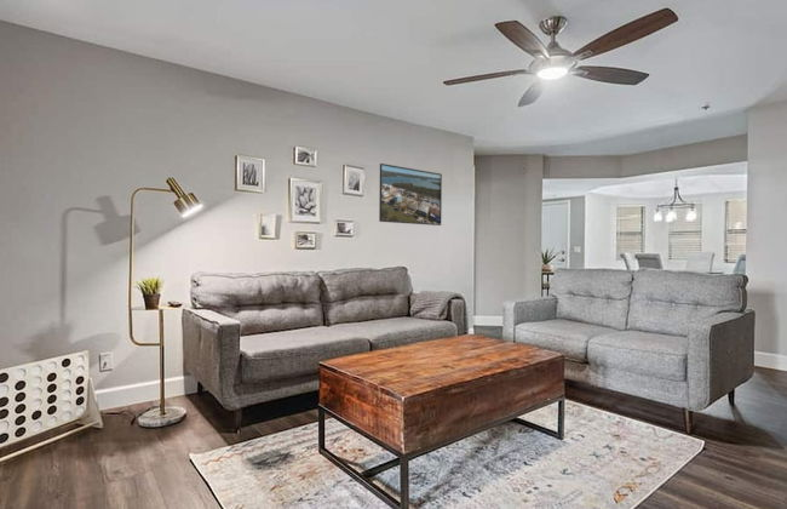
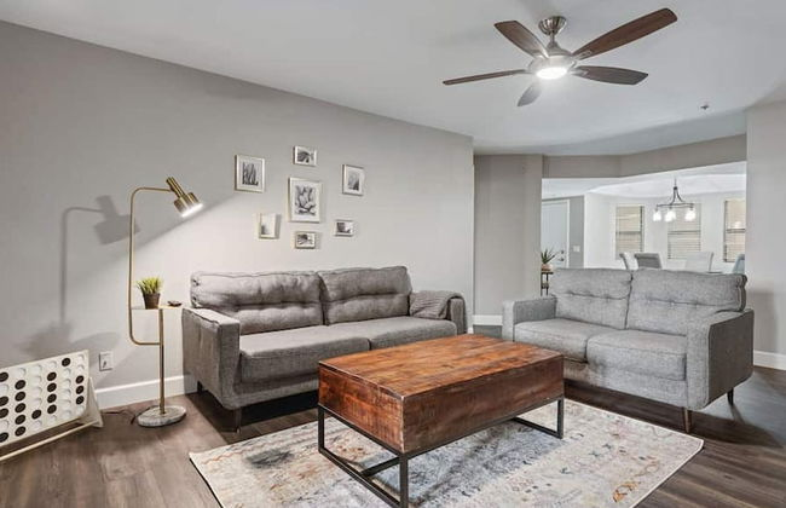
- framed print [378,162,443,227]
